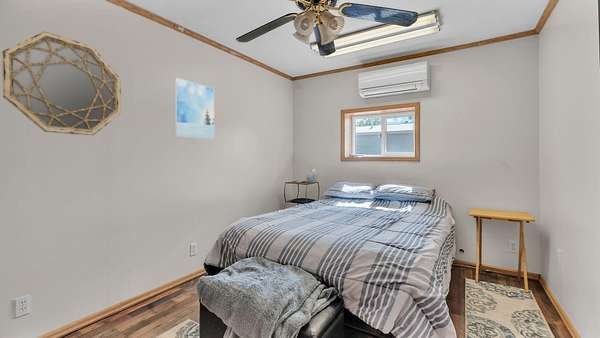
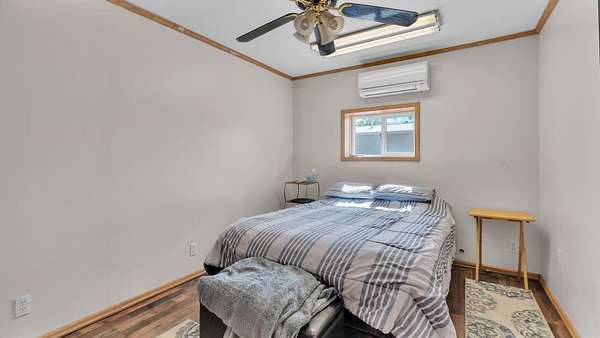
- home mirror [1,31,122,136]
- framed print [173,77,216,141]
